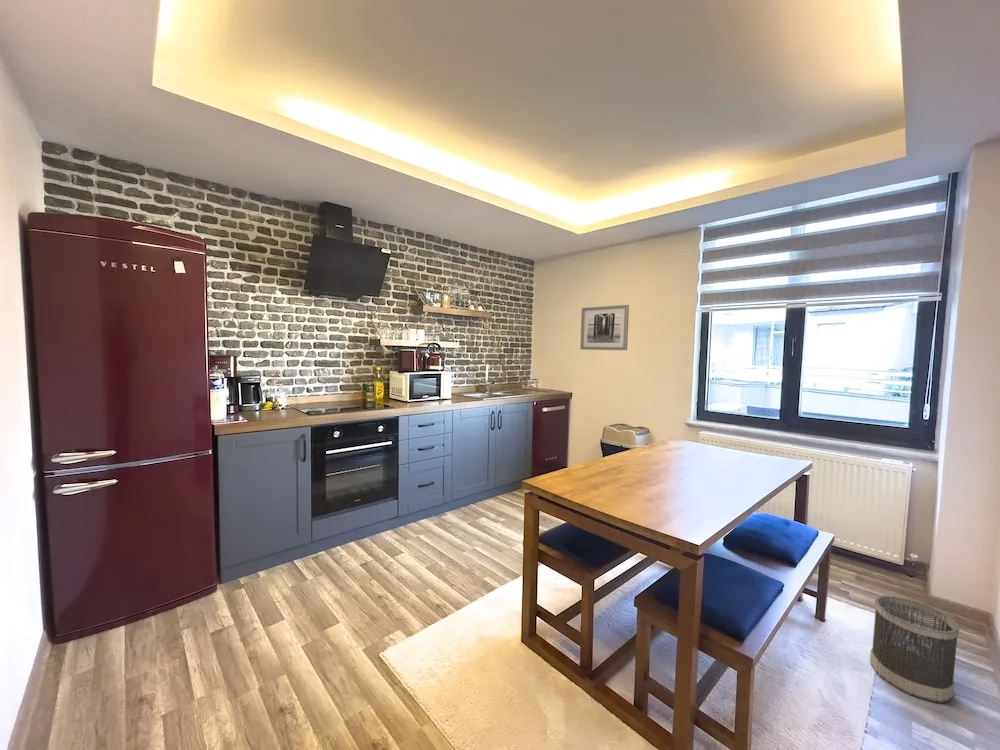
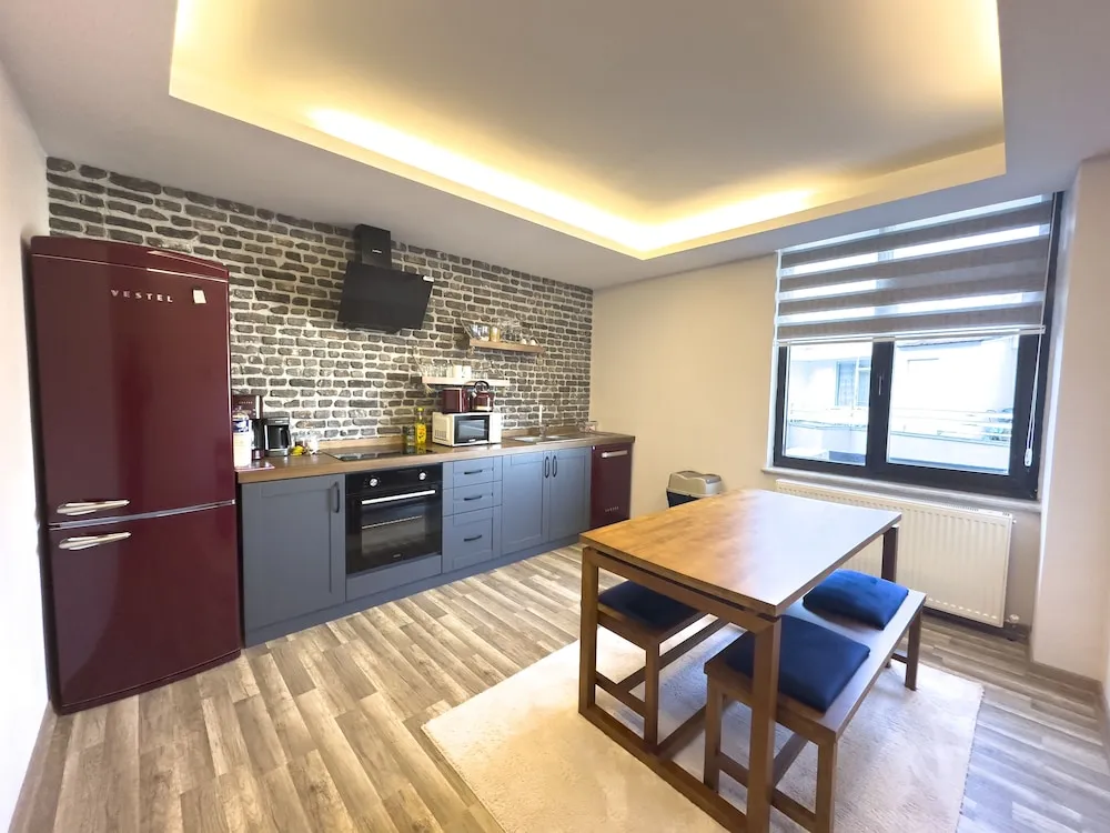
- wall art [579,304,630,351]
- wastebasket [869,594,961,704]
